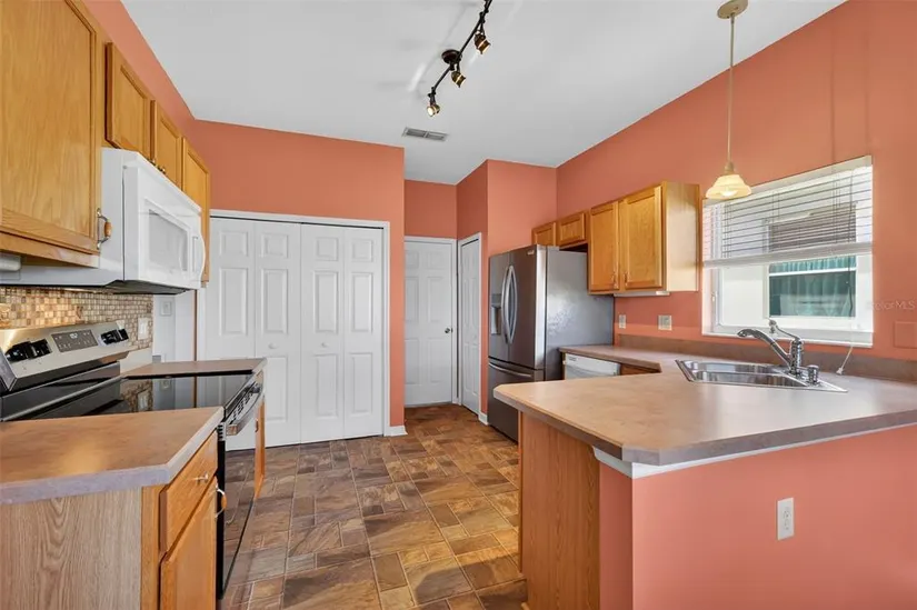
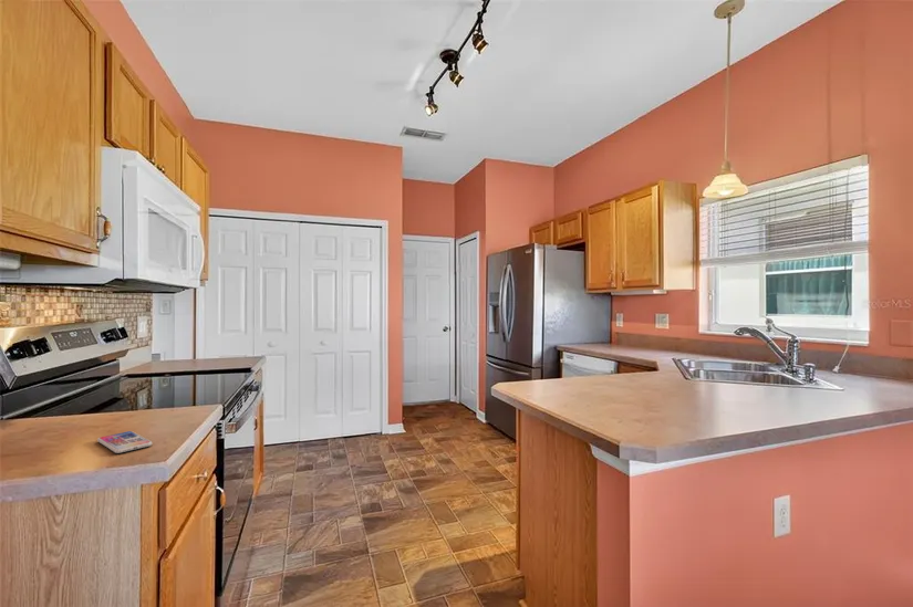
+ smartphone [96,430,153,454]
